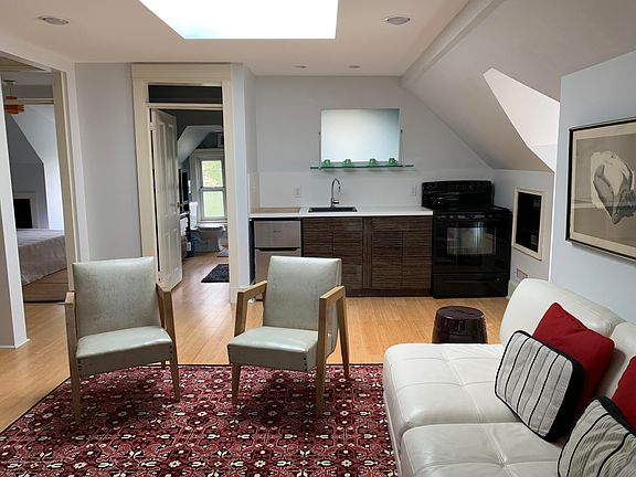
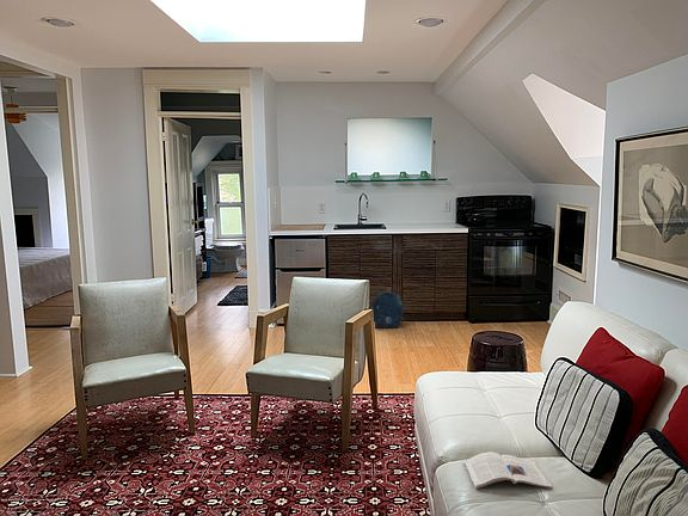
+ magazine [463,450,553,490]
+ backpack [370,291,405,330]
